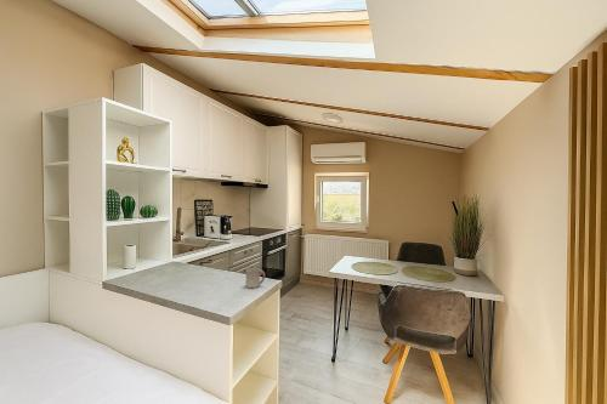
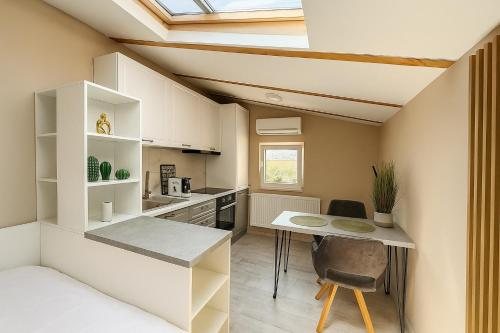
- cup [244,267,266,289]
